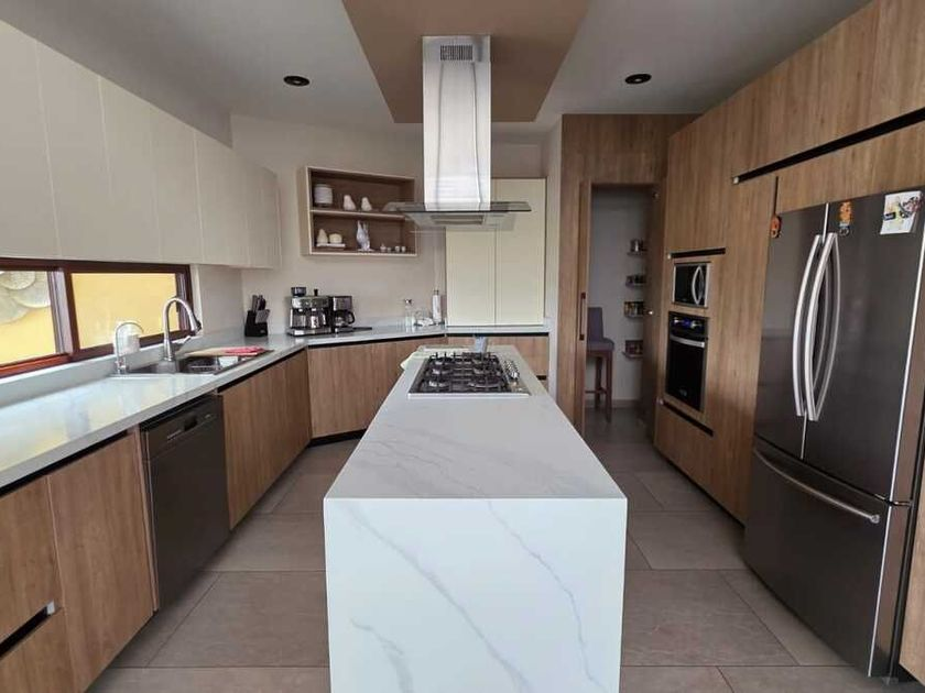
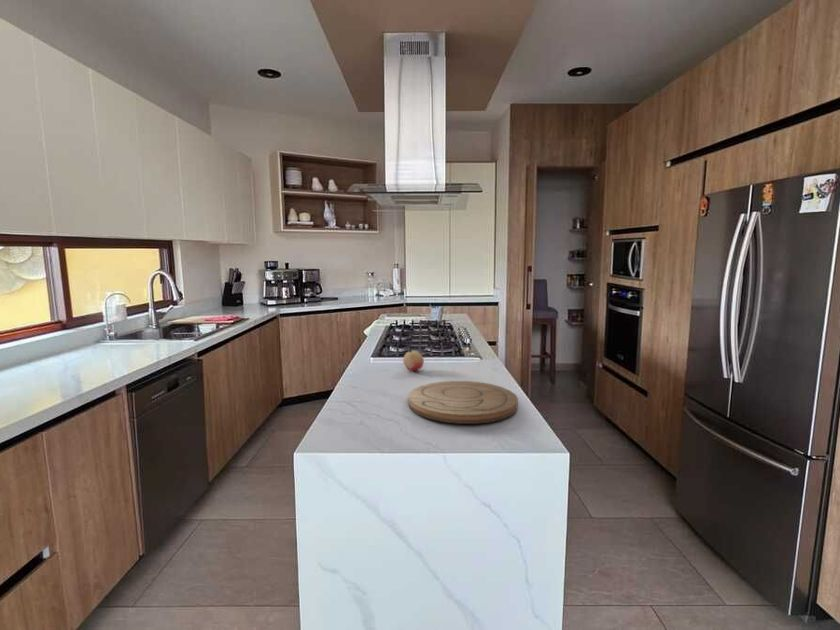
+ fruit [402,350,425,372]
+ cutting board [408,380,519,425]
